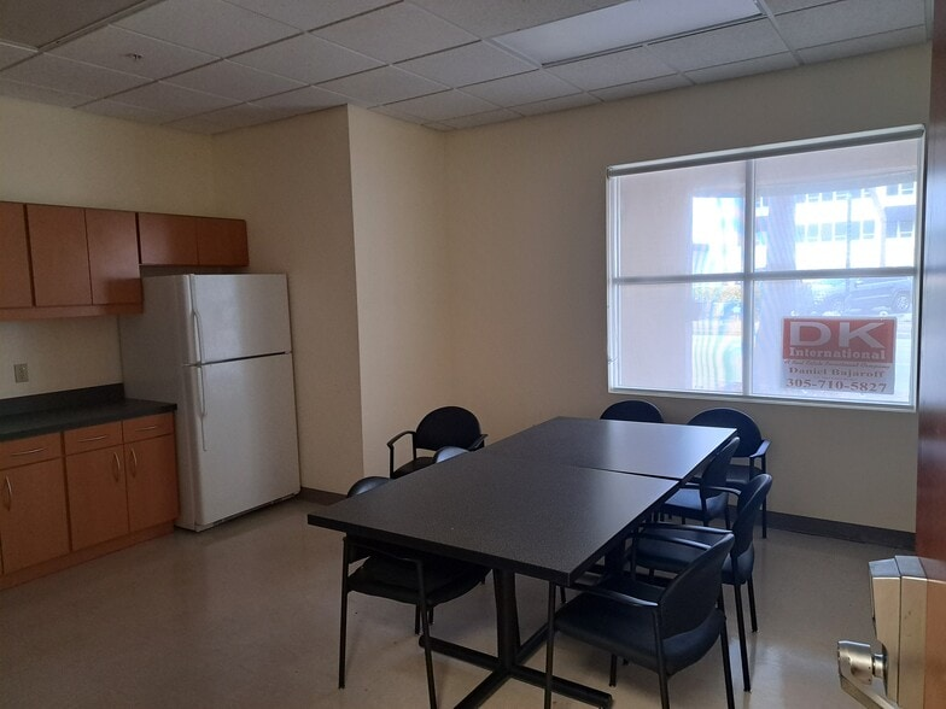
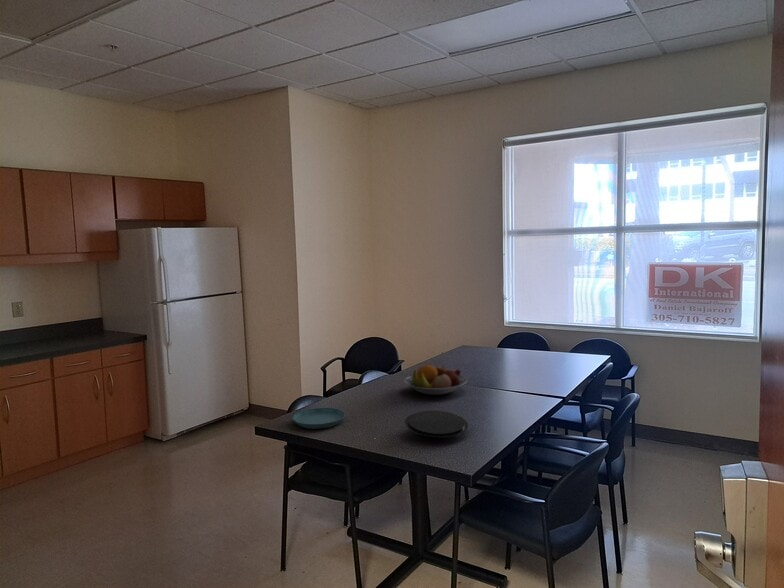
+ saucer [292,407,346,430]
+ plate [404,410,469,439]
+ fruit bowl [403,363,468,396]
